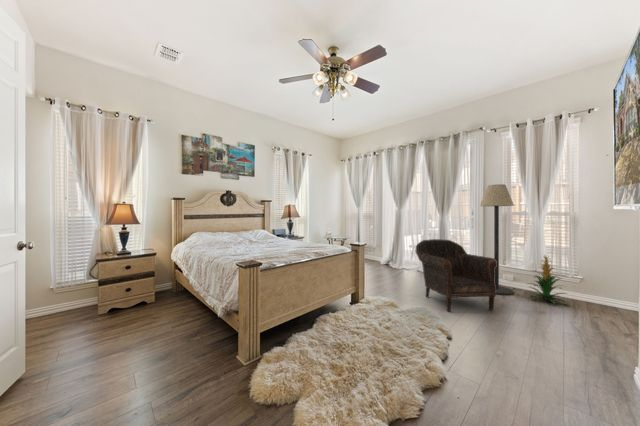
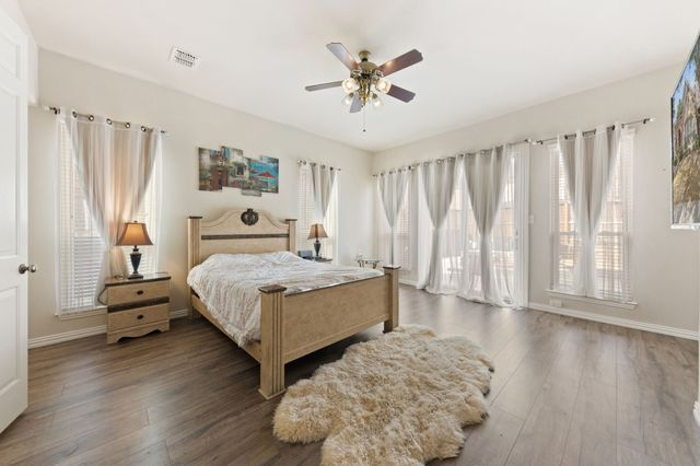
- floor lamp [479,183,515,296]
- indoor plant [526,252,570,305]
- armchair [415,238,497,313]
